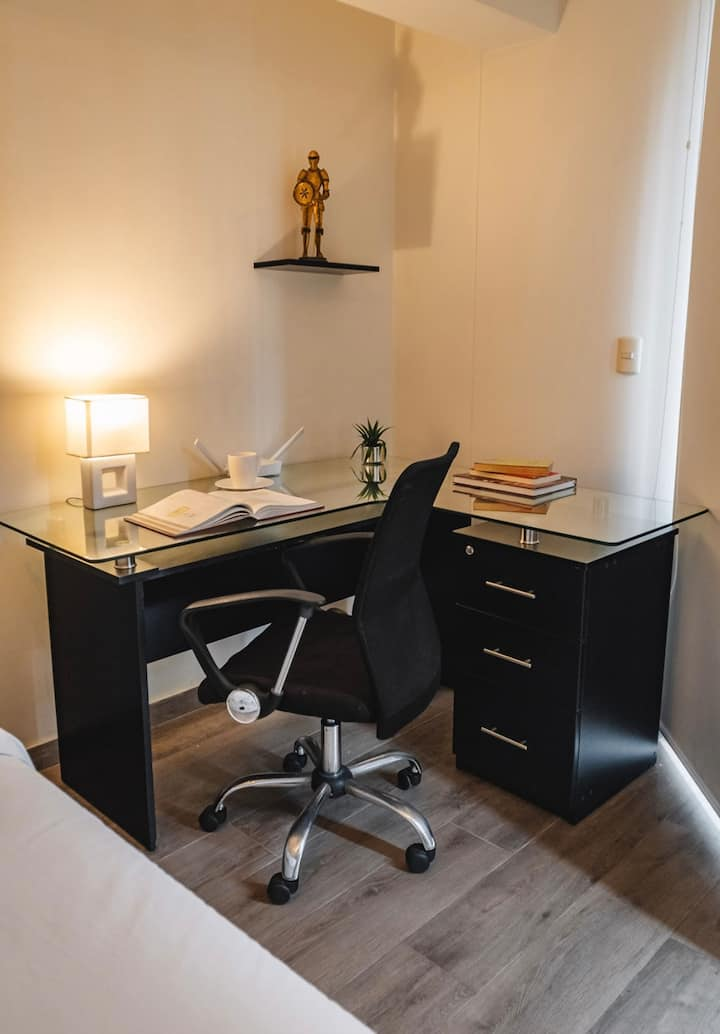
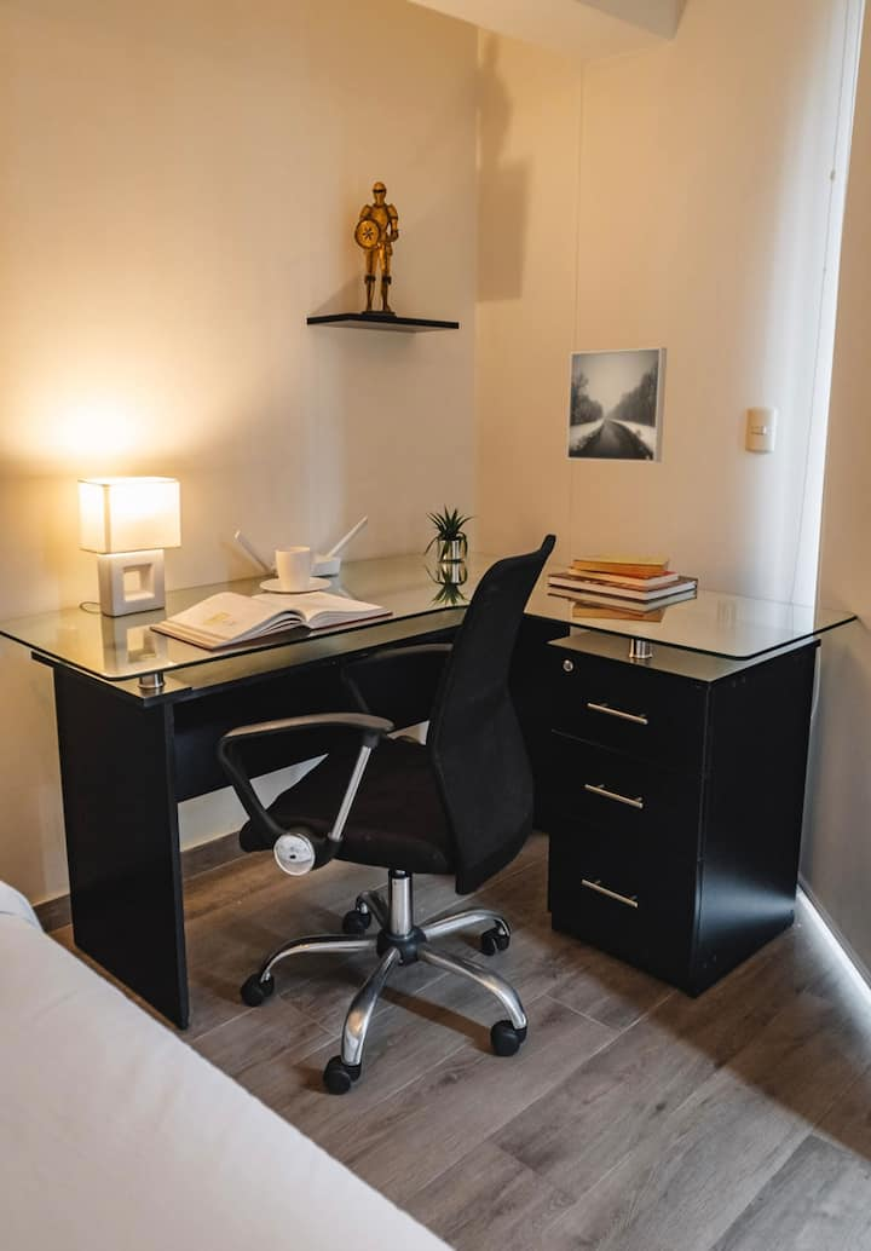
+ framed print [565,346,668,463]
